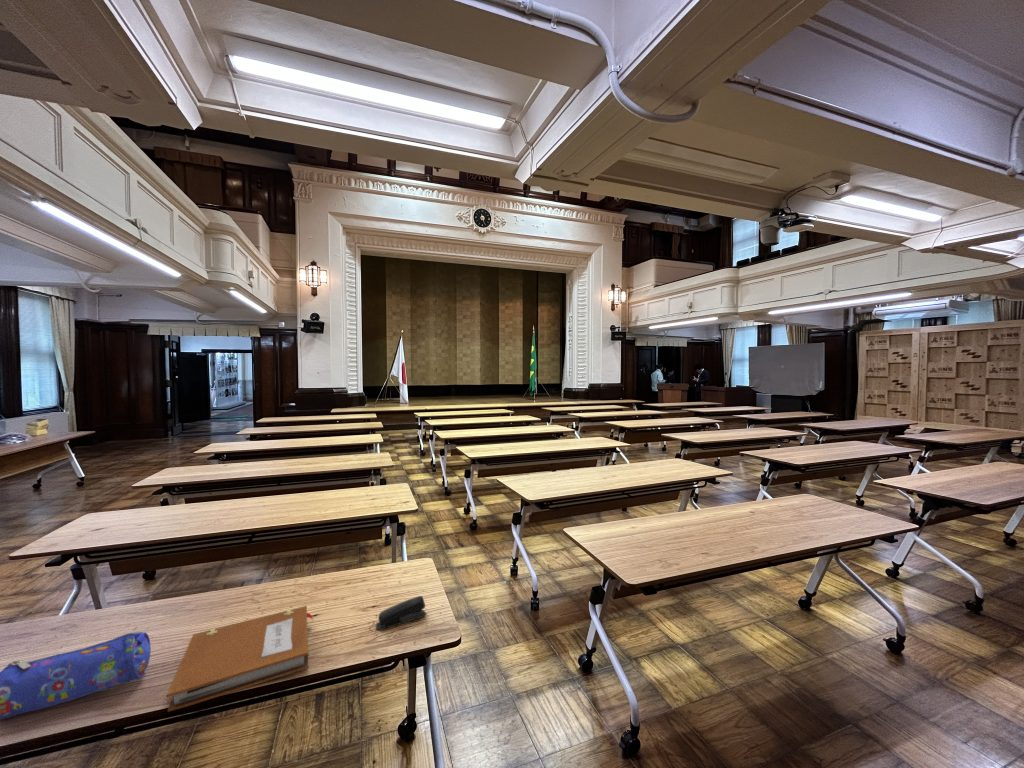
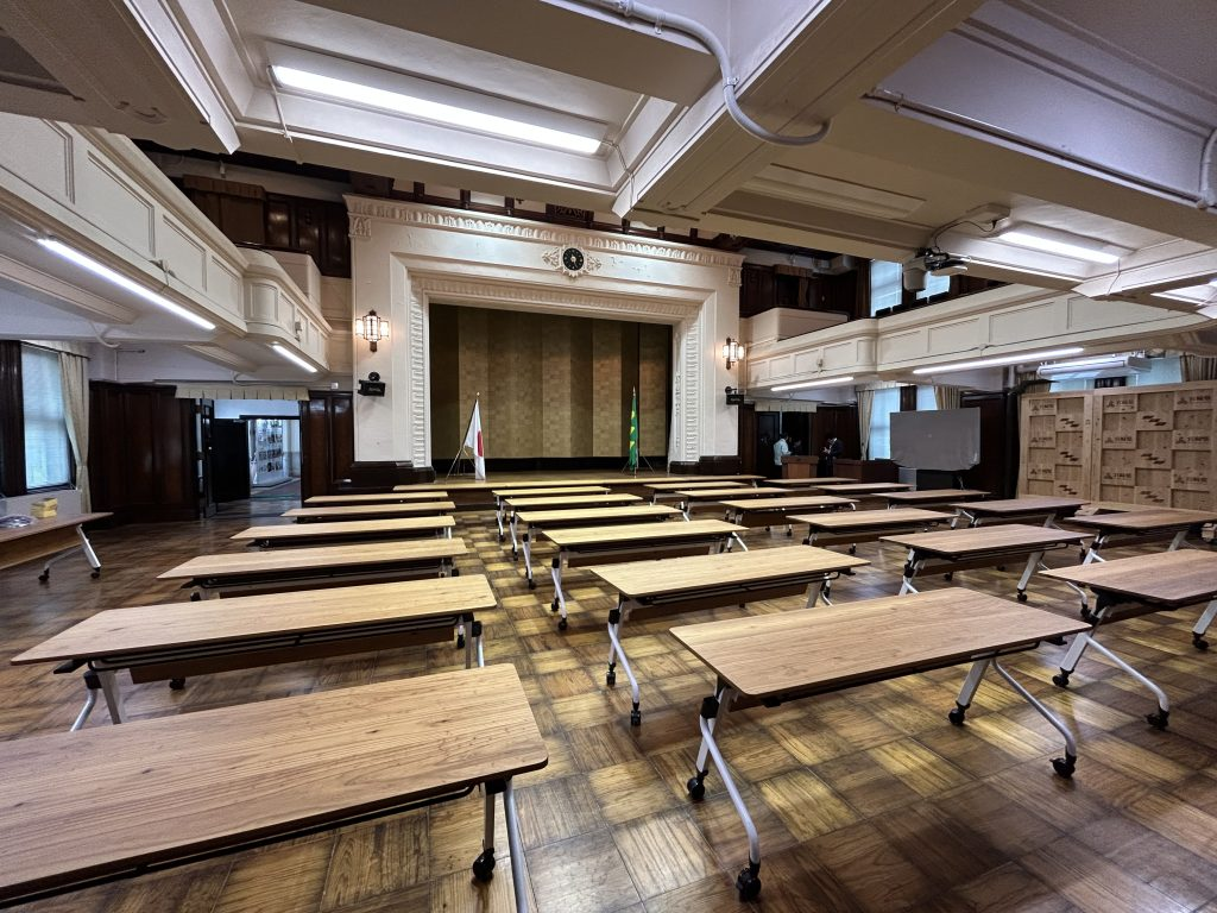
- pencil case [0,631,152,720]
- stapler [375,595,427,631]
- notebook [166,605,314,713]
